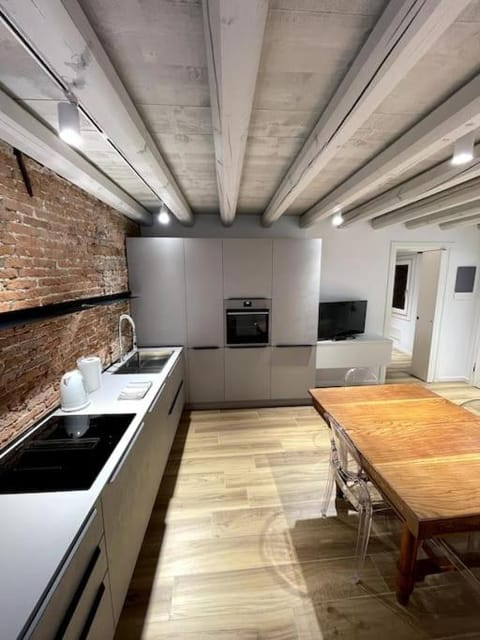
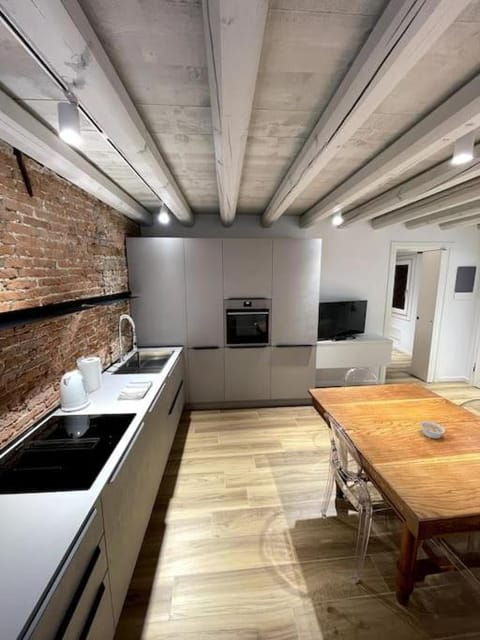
+ legume [419,420,446,440]
